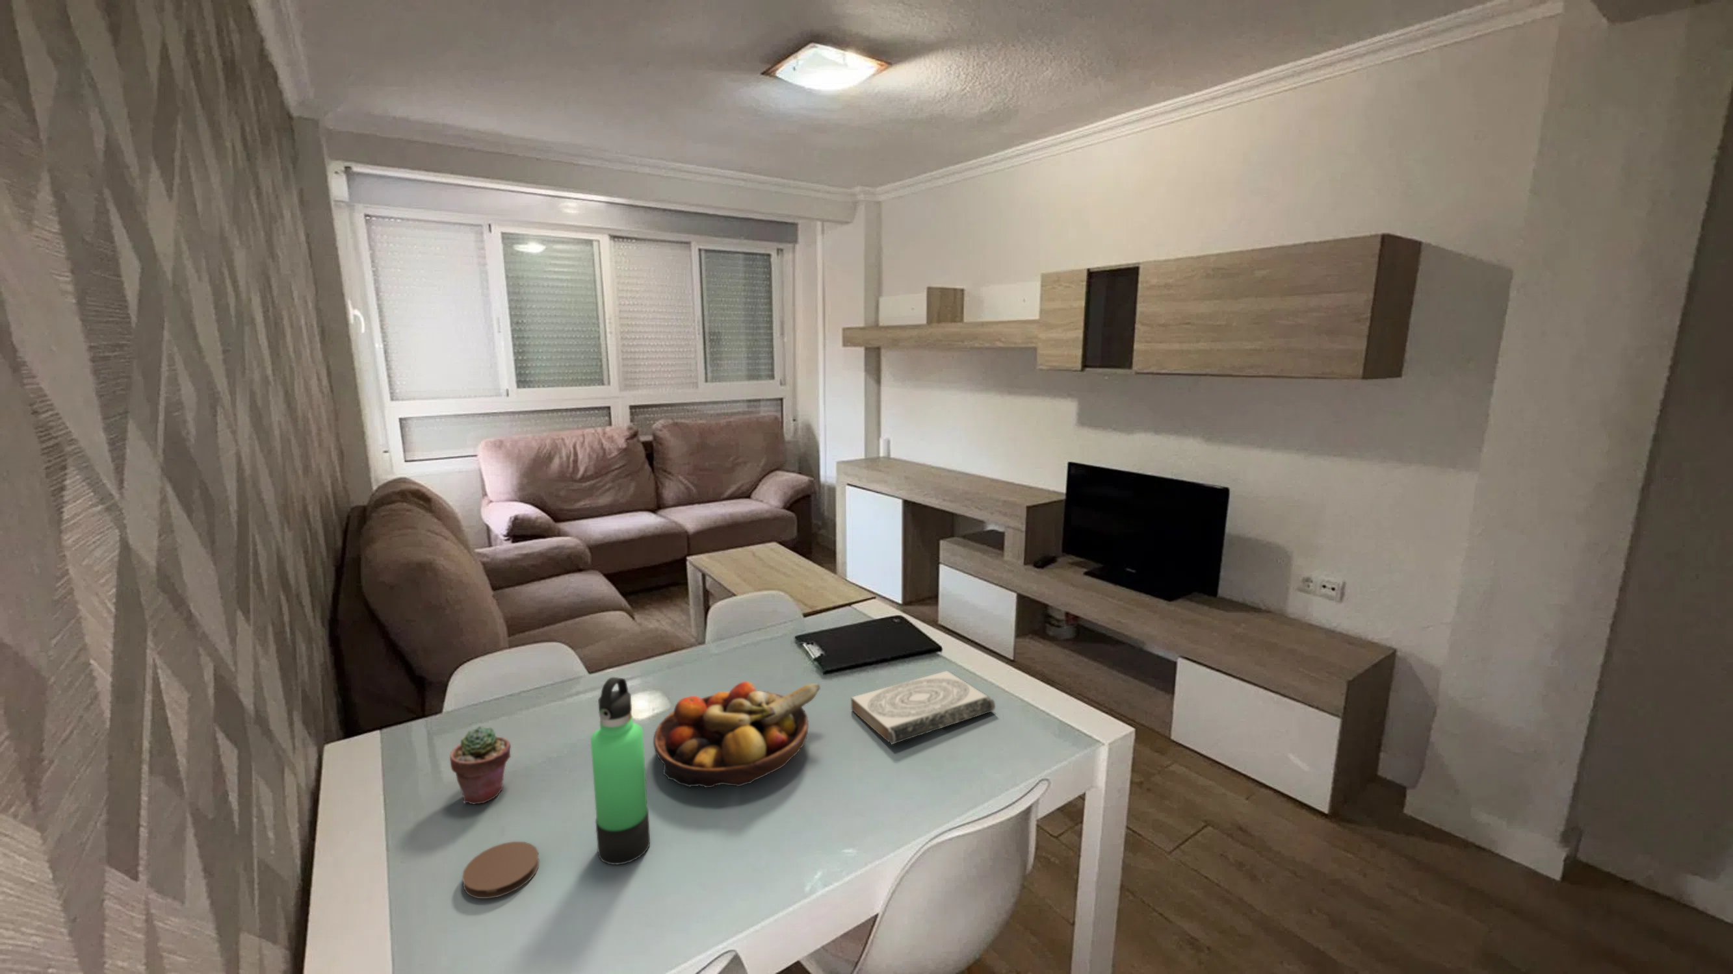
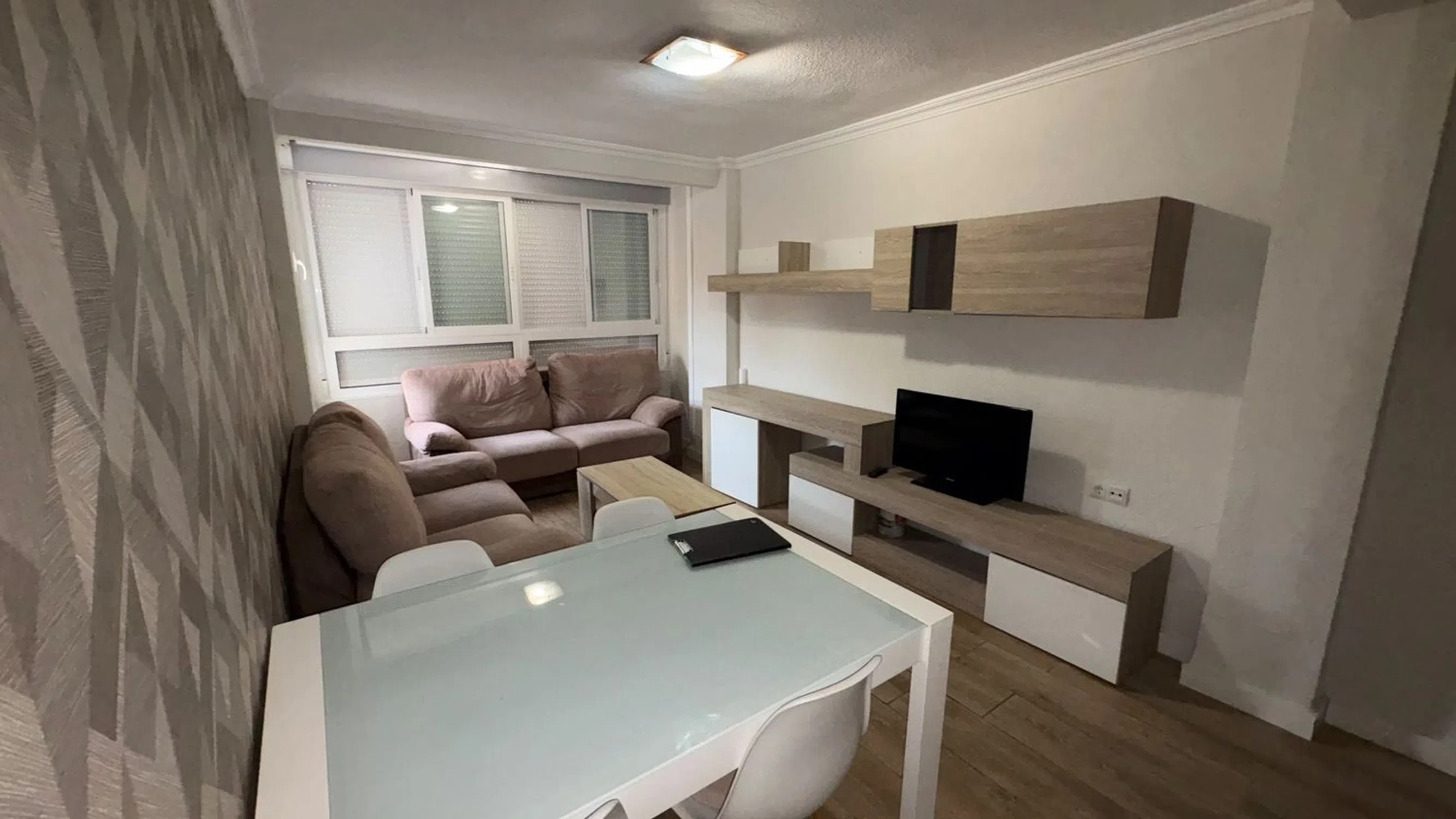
- thermos bottle [590,677,651,866]
- potted succulent [449,725,512,805]
- fruit bowl [652,681,821,788]
- book [851,670,996,746]
- coaster [462,841,539,899]
